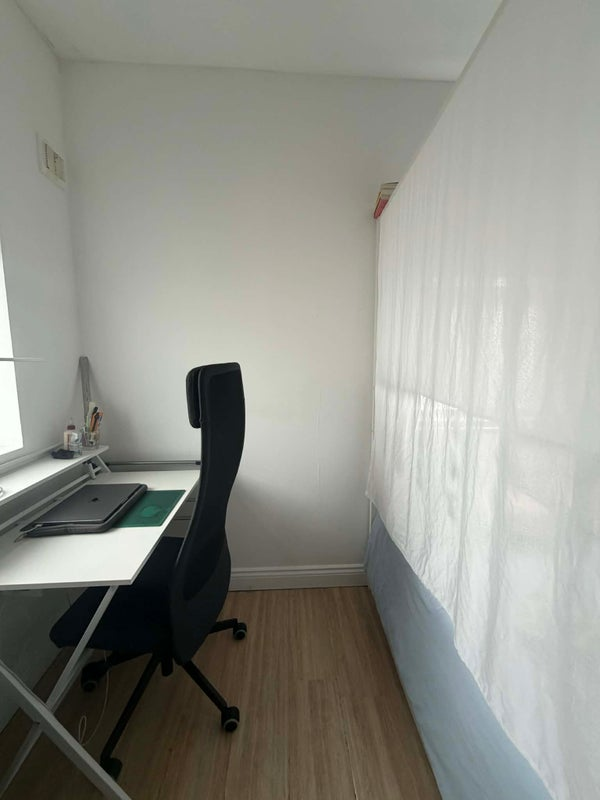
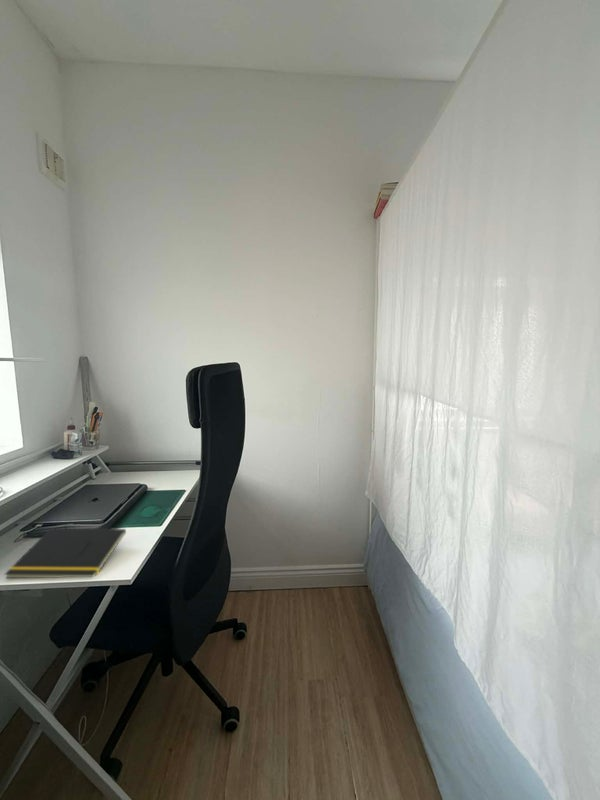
+ notepad [4,528,127,579]
